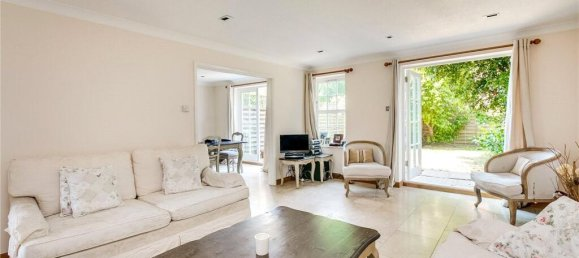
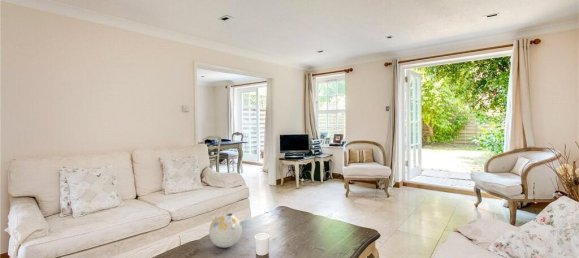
+ teapot [208,212,243,249]
